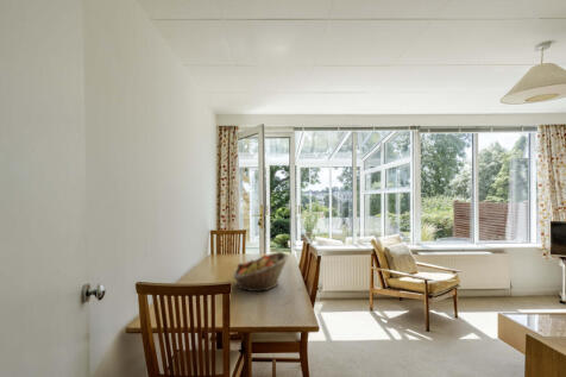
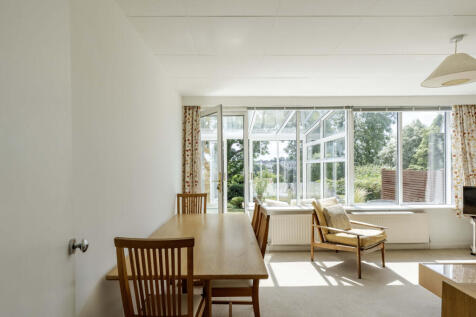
- fruit basket [232,251,290,293]
